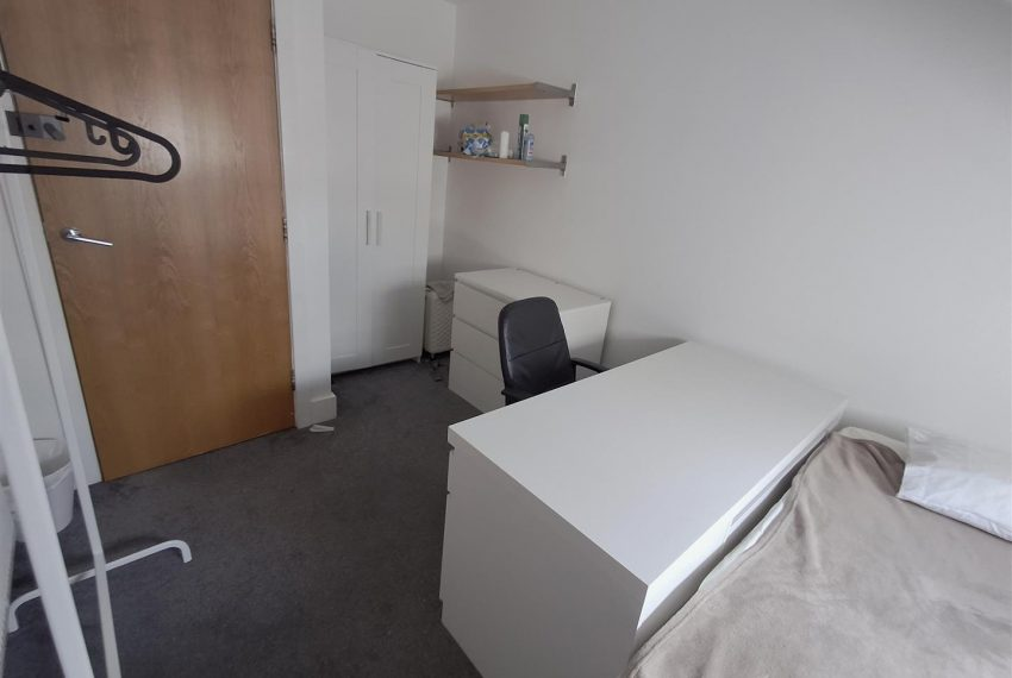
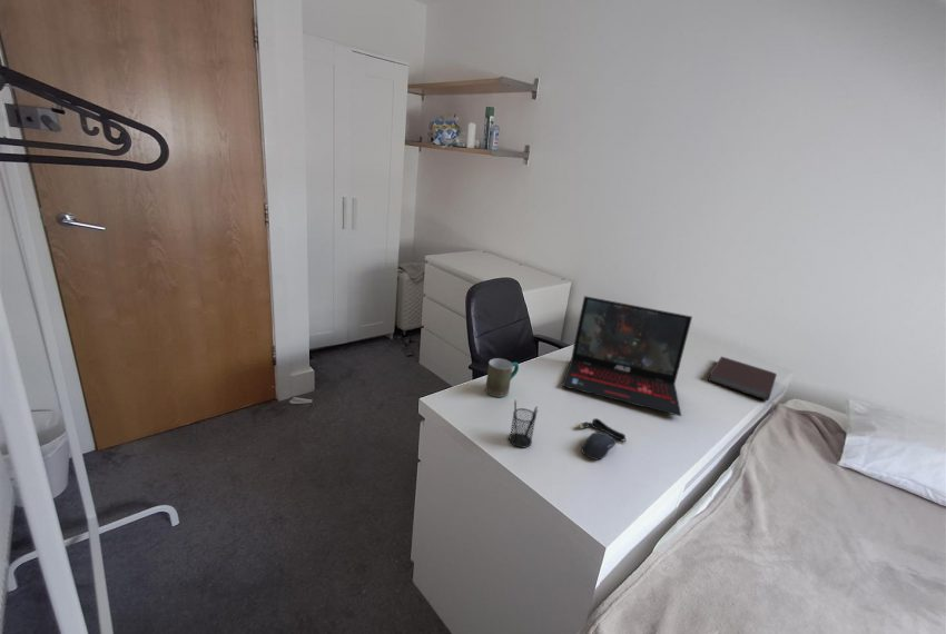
+ pencil holder [508,399,539,448]
+ notebook [707,356,778,402]
+ mug [484,357,520,398]
+ laptop [561,295,693,417]
+ computer mouse [578,417,628,460]
